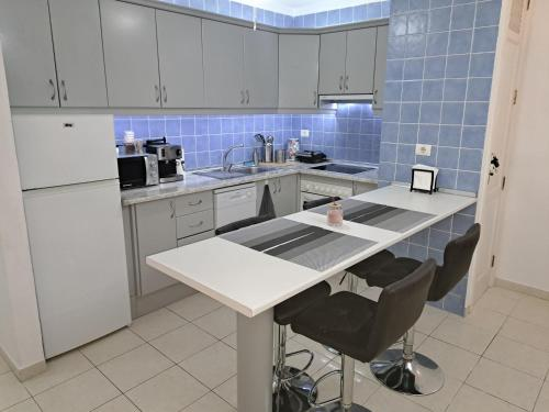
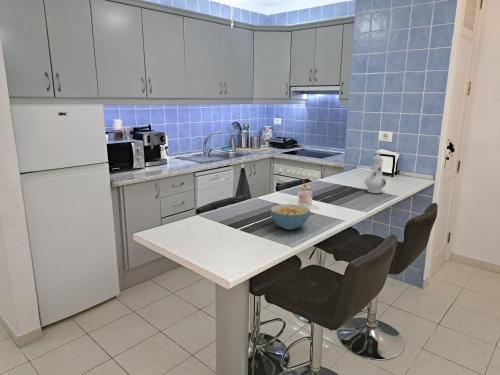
+ chinaware [364,150,387,194]
+ cereal bowl [269,203,311,231]
